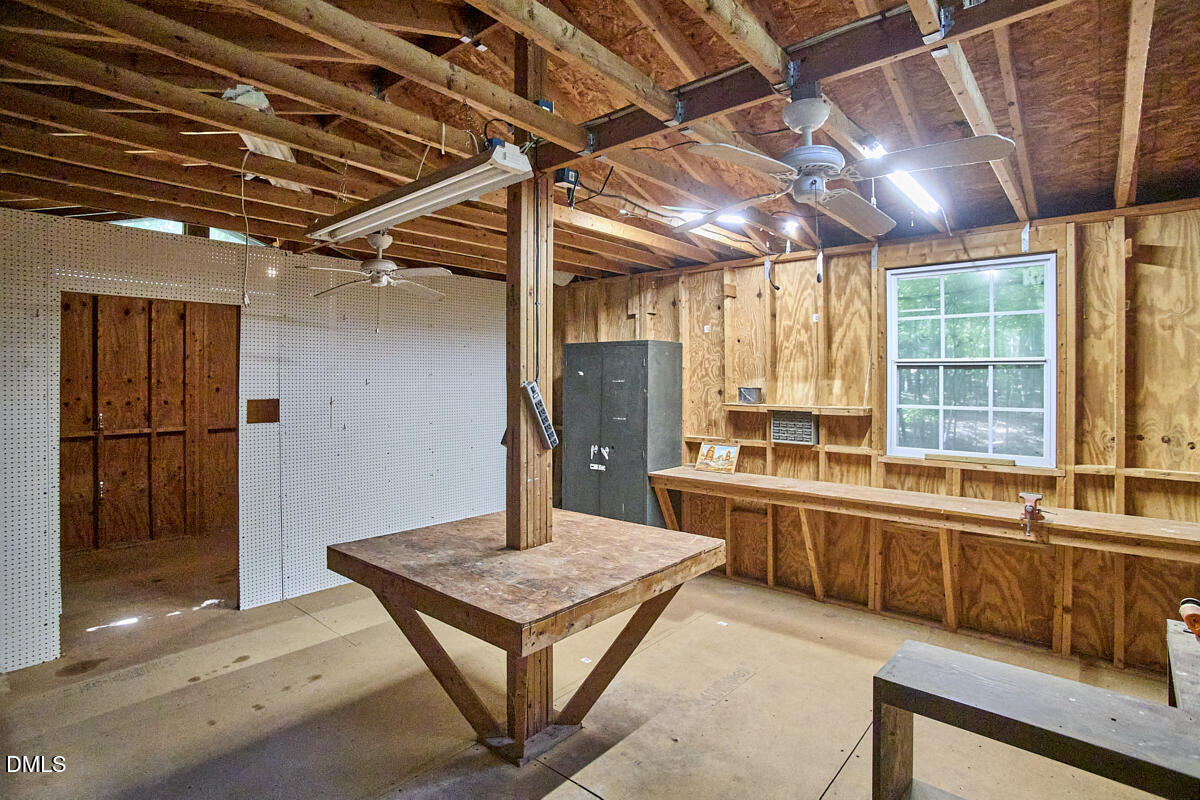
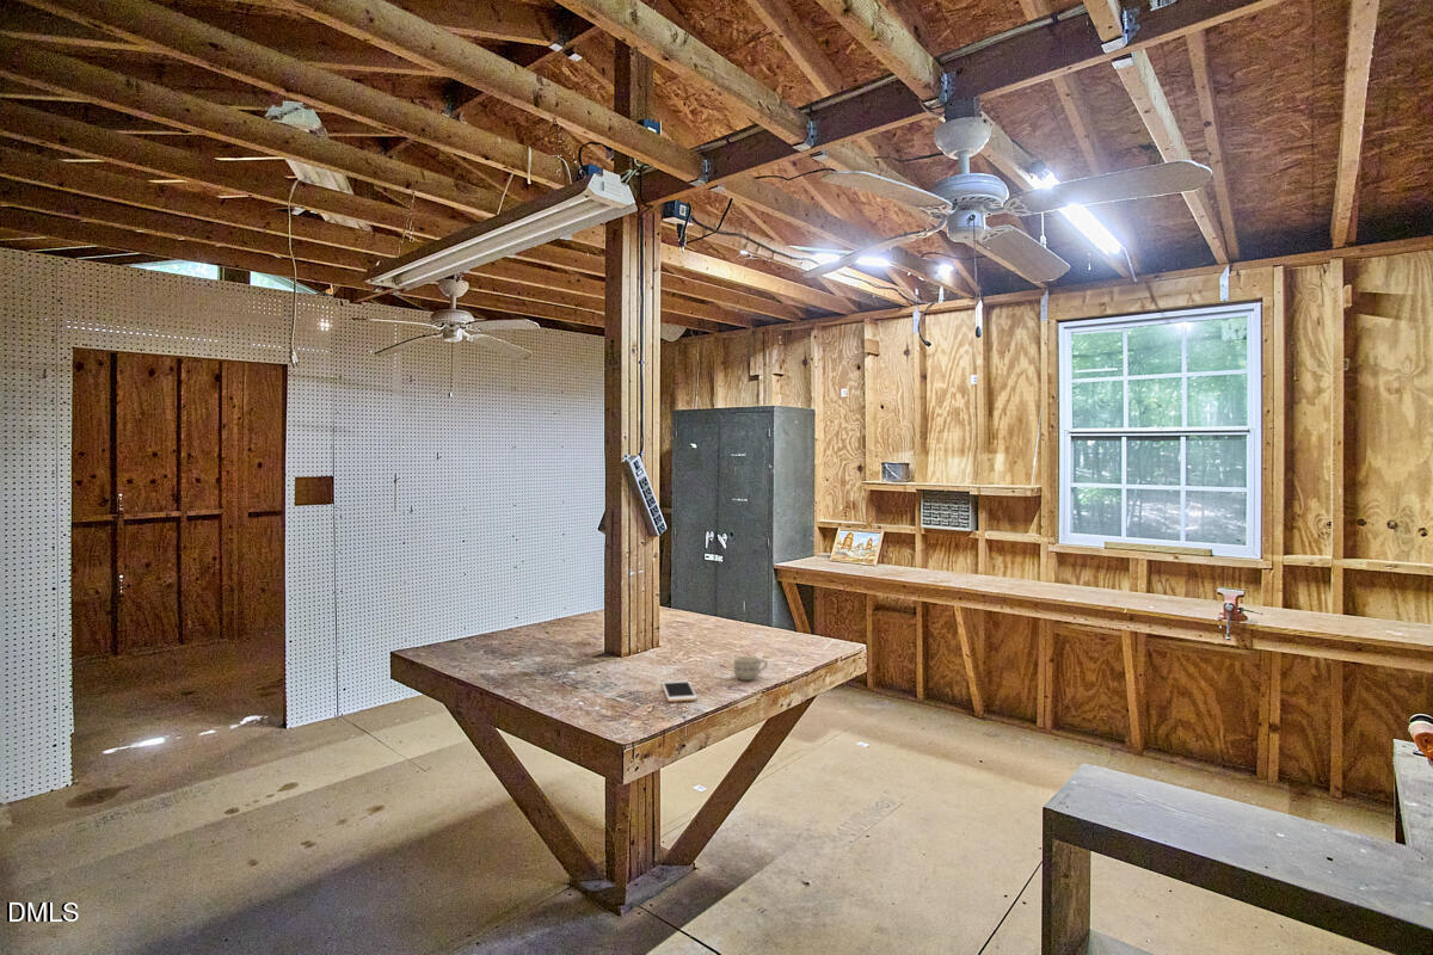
+ cell phone [660,679,699,703]
+ cup [732,655,769,682]
